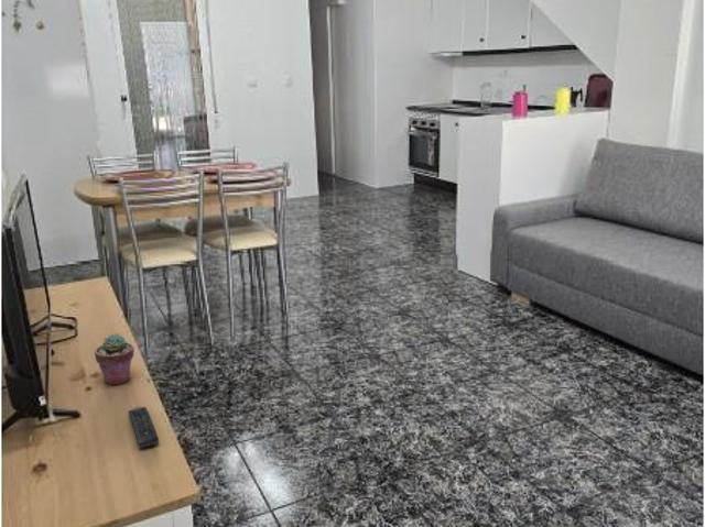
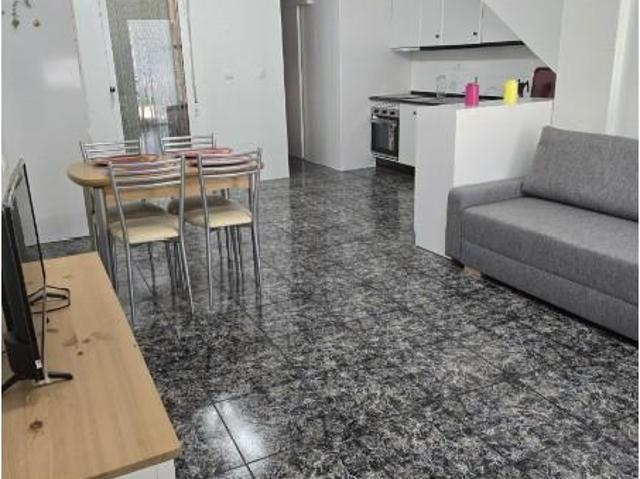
- remote control [128,406,160,449]
- potted succulent [94,332,135,386]
